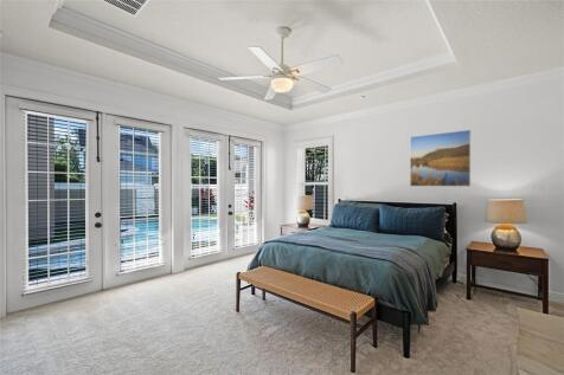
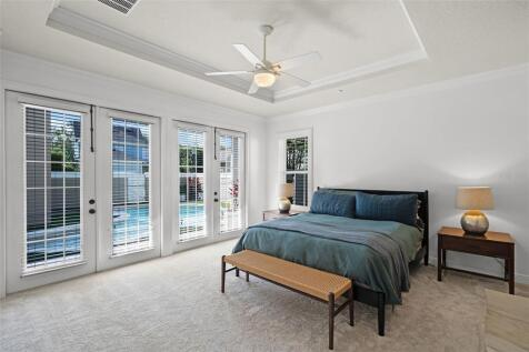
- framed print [409,129,472,188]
